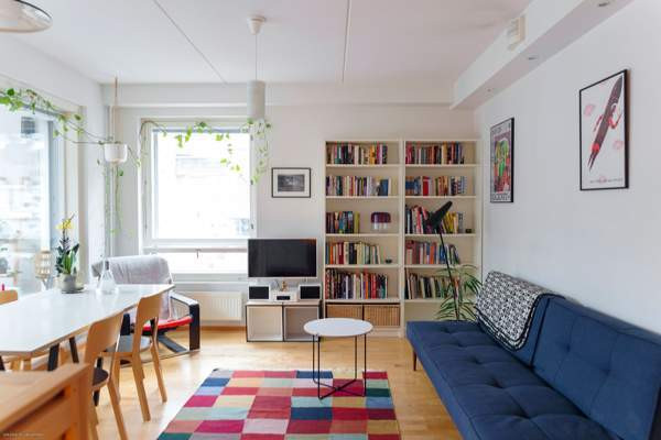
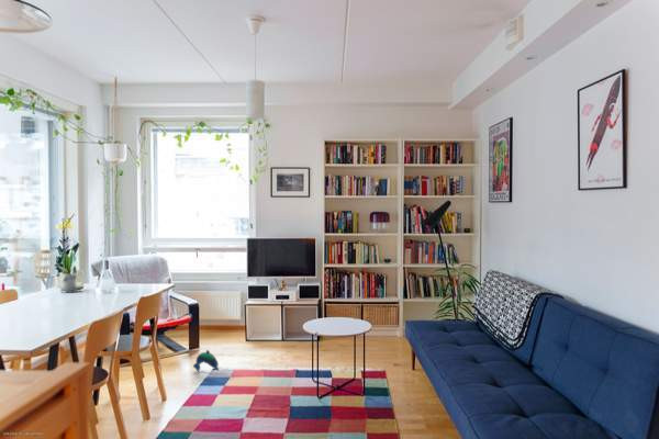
+ plush toy [192,349,220,373]
